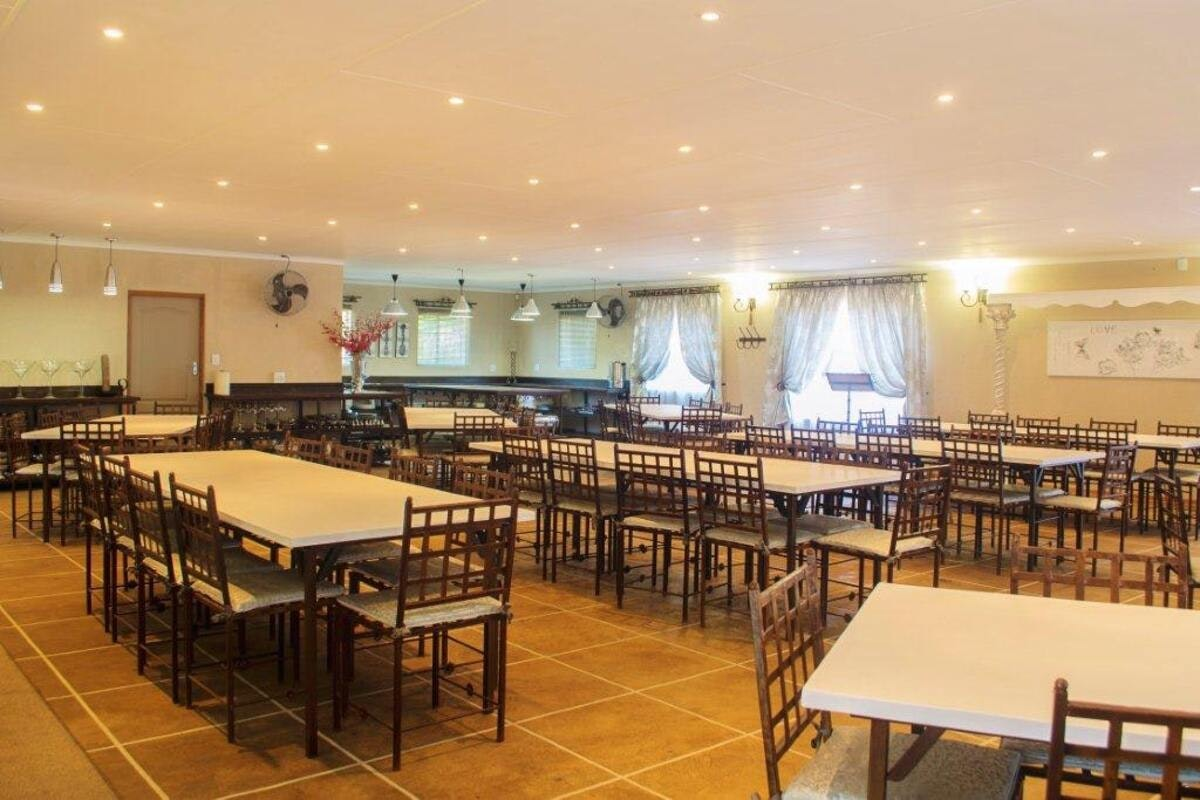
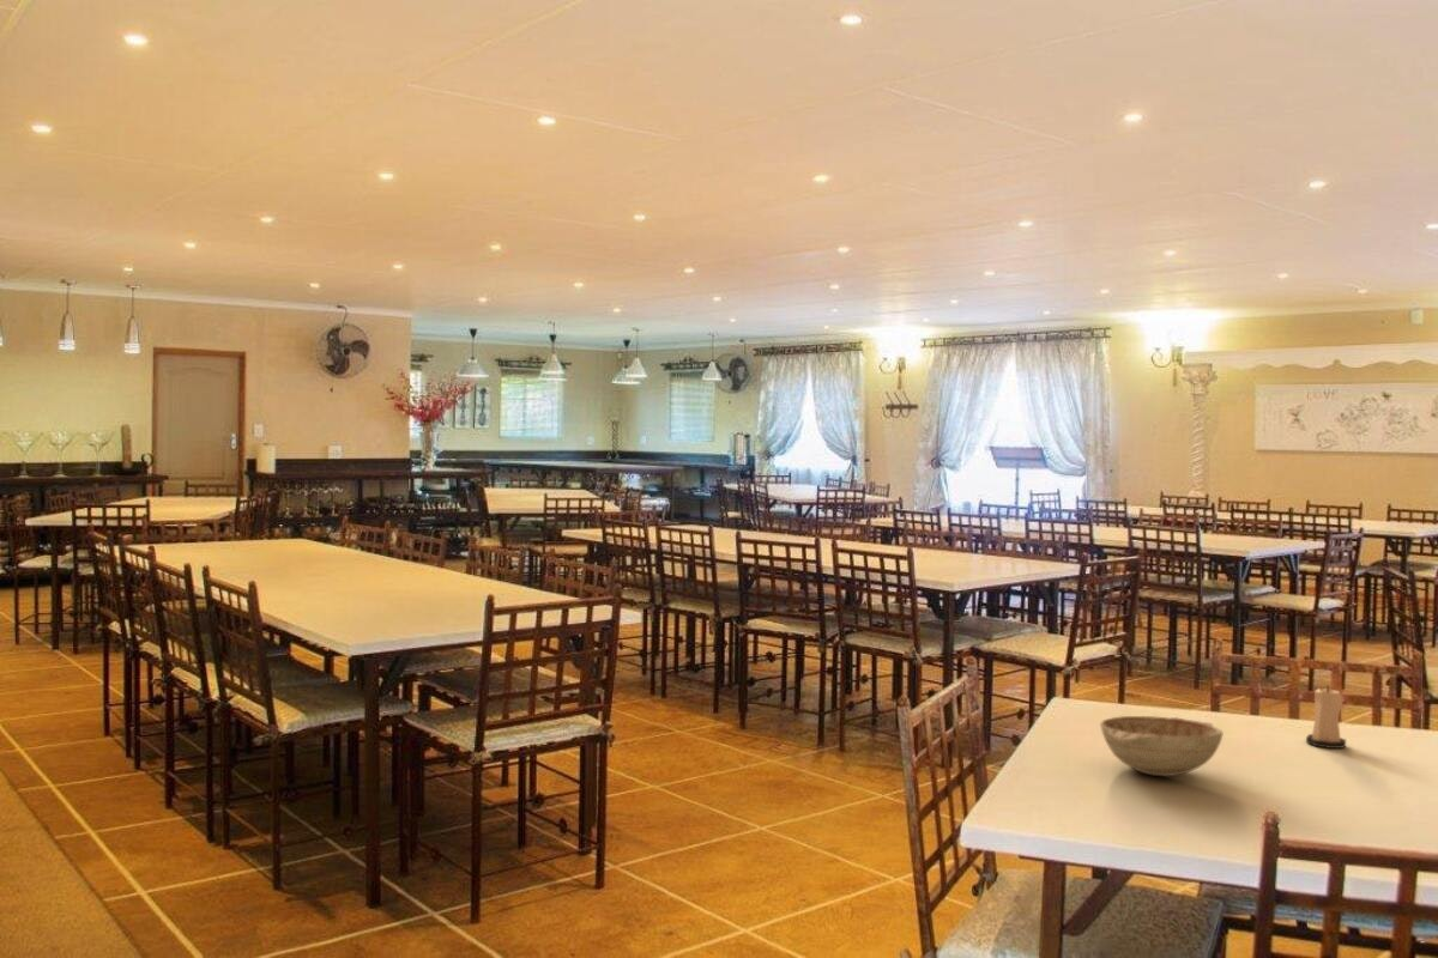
+ decorative bowl [1099,715,1223,777]
+ candle [1305,684,1347,750]
